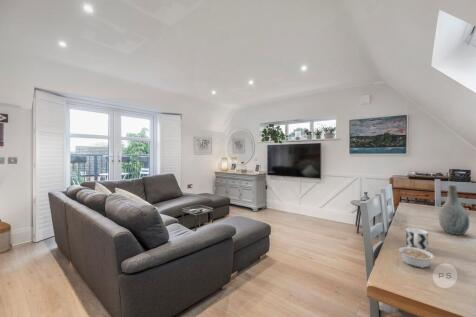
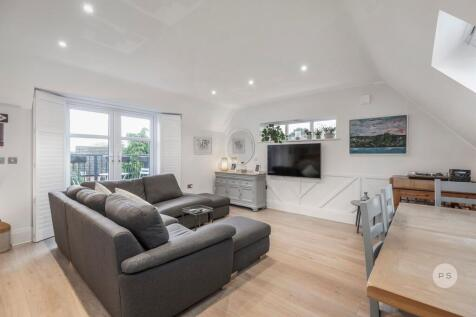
- cup [405,227,429,251]
- vase [438,184,470,236]
- legume [395,246,435,269]
